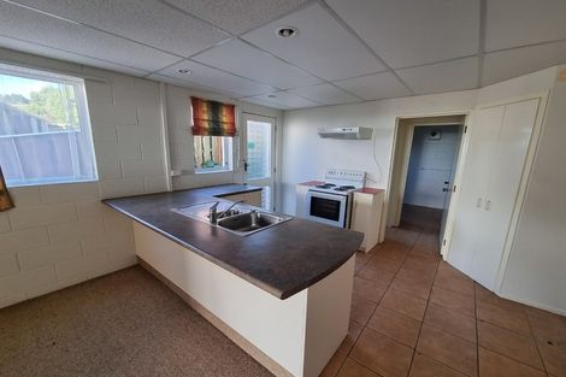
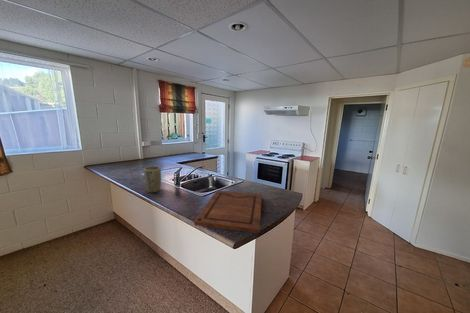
+ plant pot [143,165,162,193]
+ cutting board [193,189,263,234]
